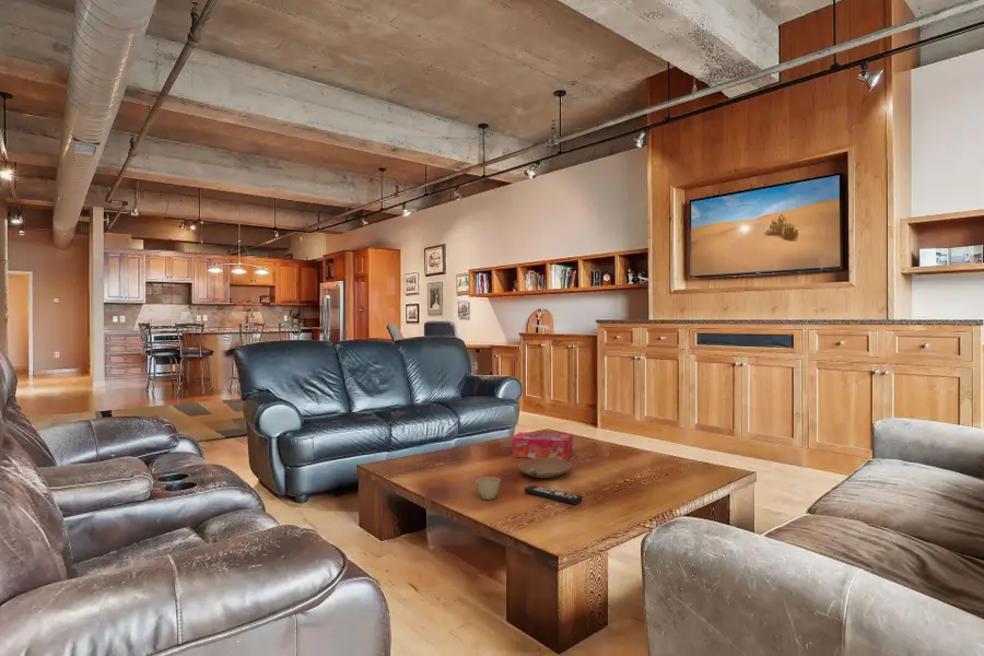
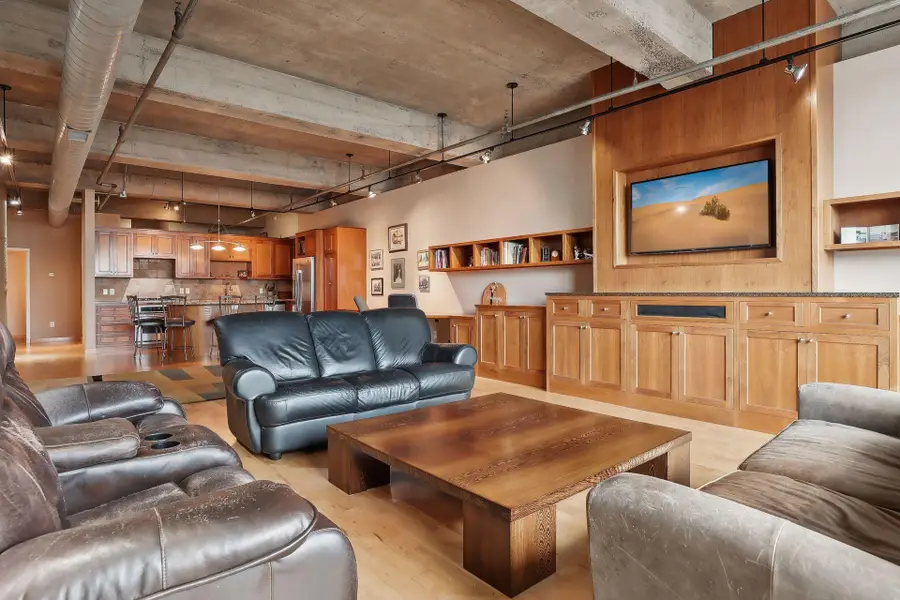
- remote control [523,484,584,505]
- bowl [517,457,573,479]
- flower pot [475,477,501,501]
- tissue box [512,431,574,461]
